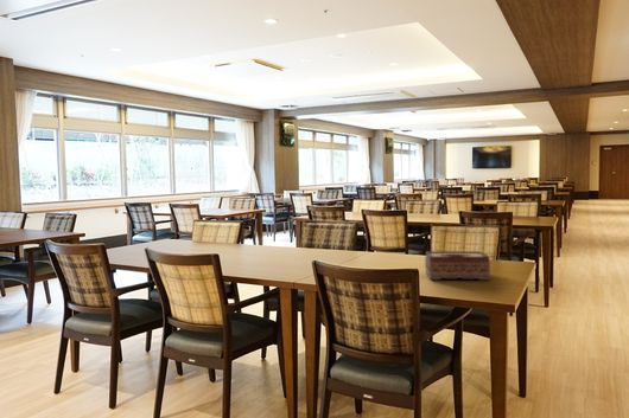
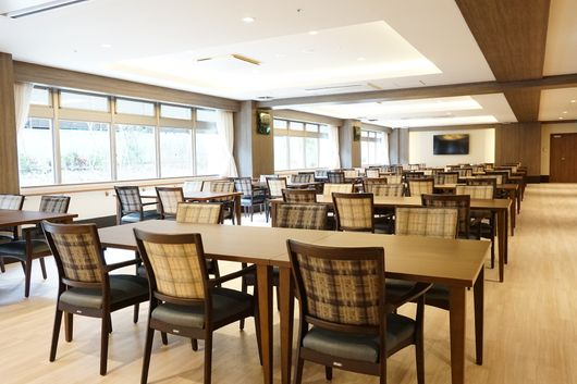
- tissue box [424,251,491,281]
